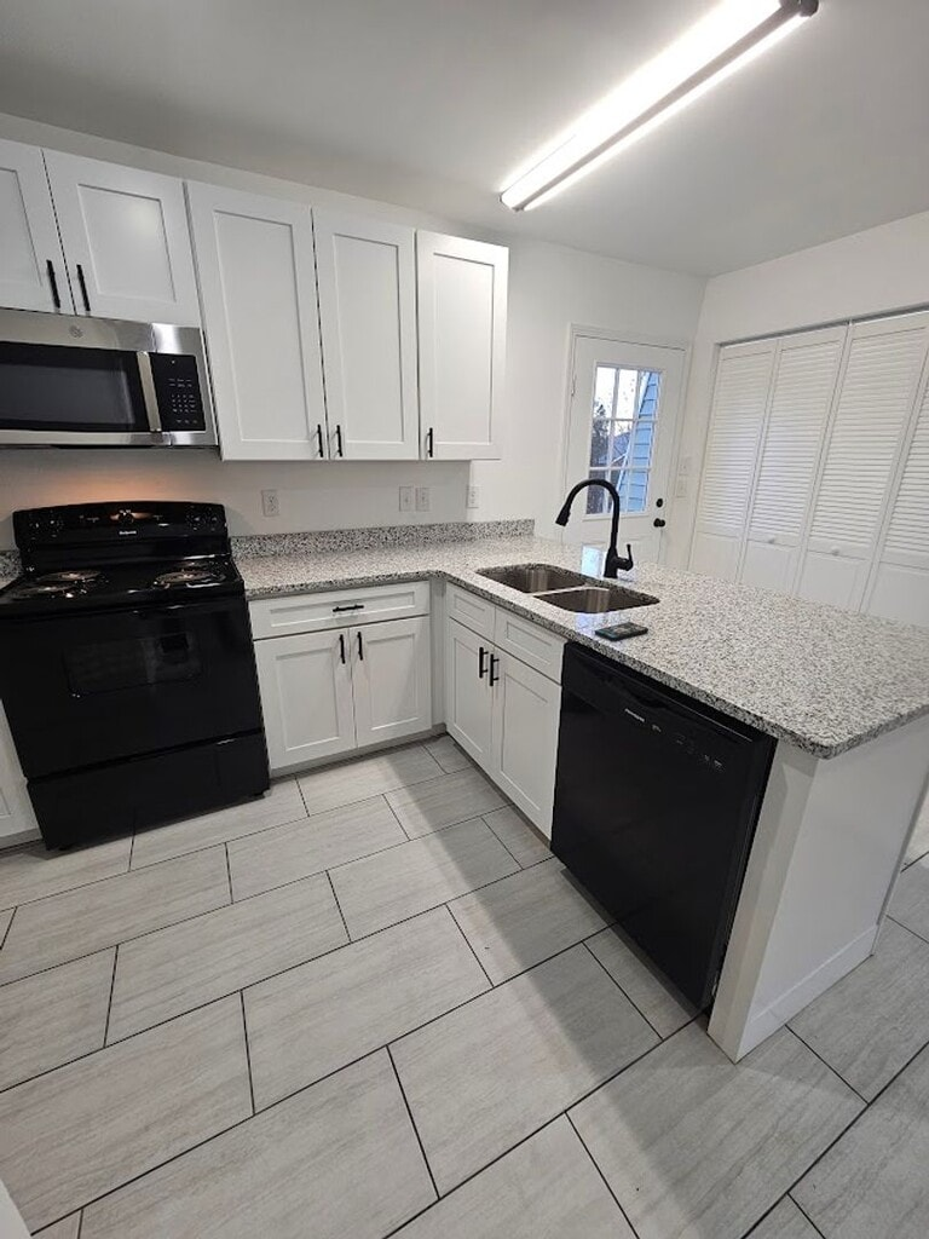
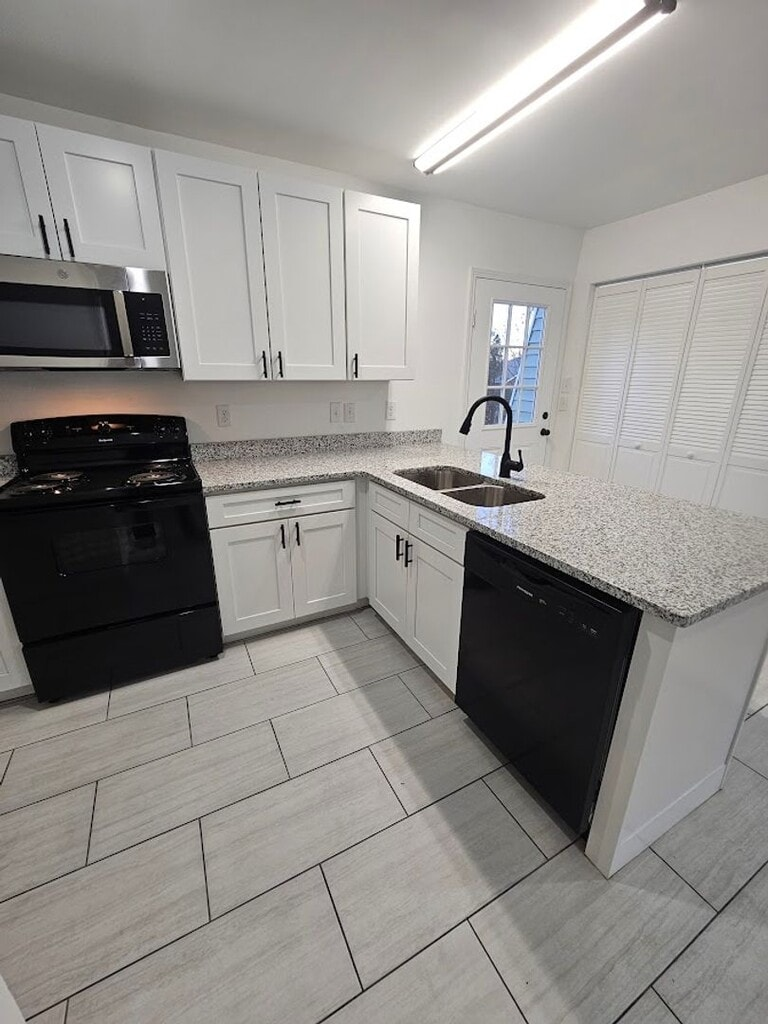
- smartphone [594,621,650,642]
